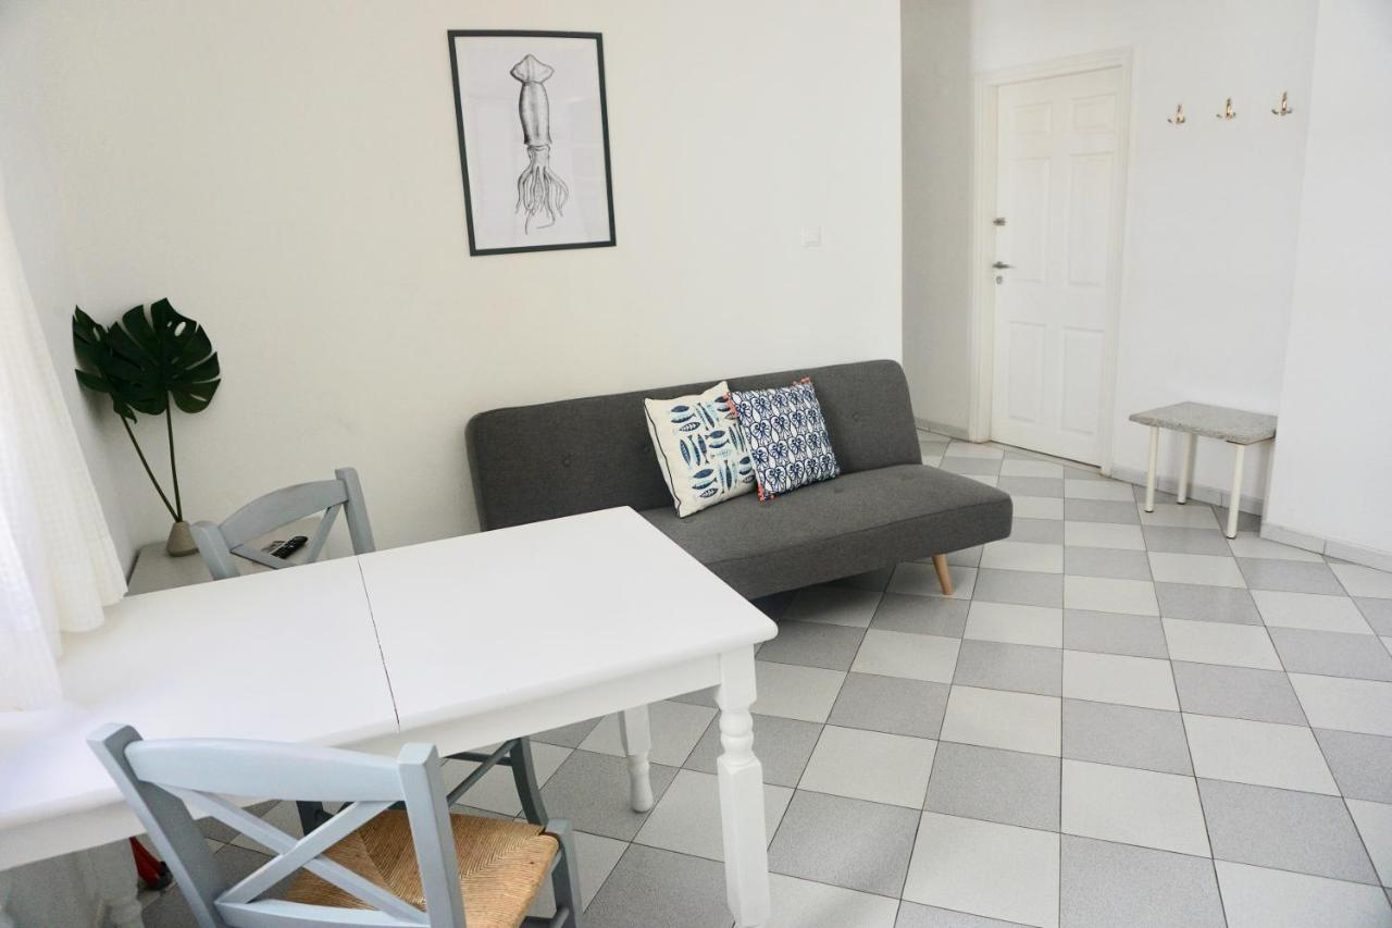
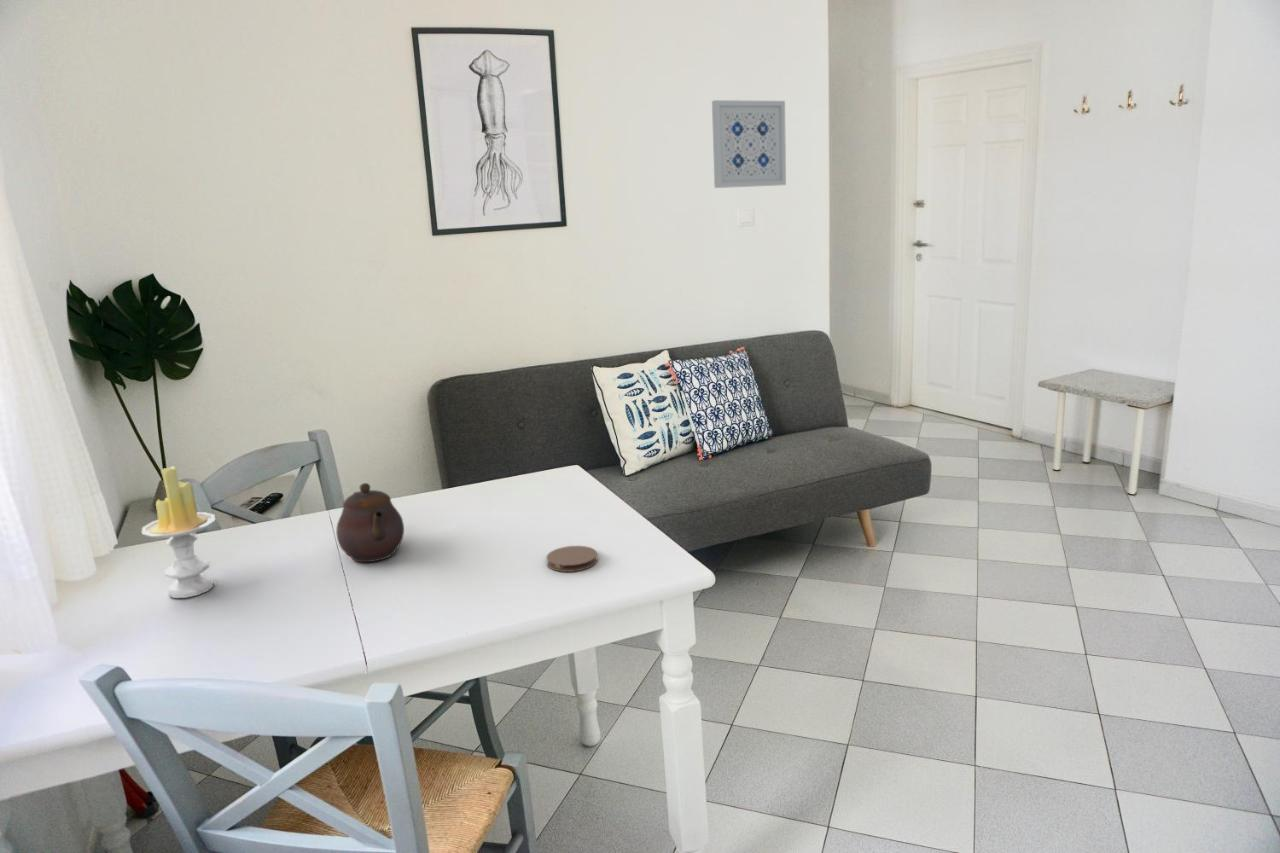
+ wall art [711,99,787,189]
+ coaster [545,545,599,573]
+ candle [141,466,216,599]
+ teapot [335,482,405,563]
